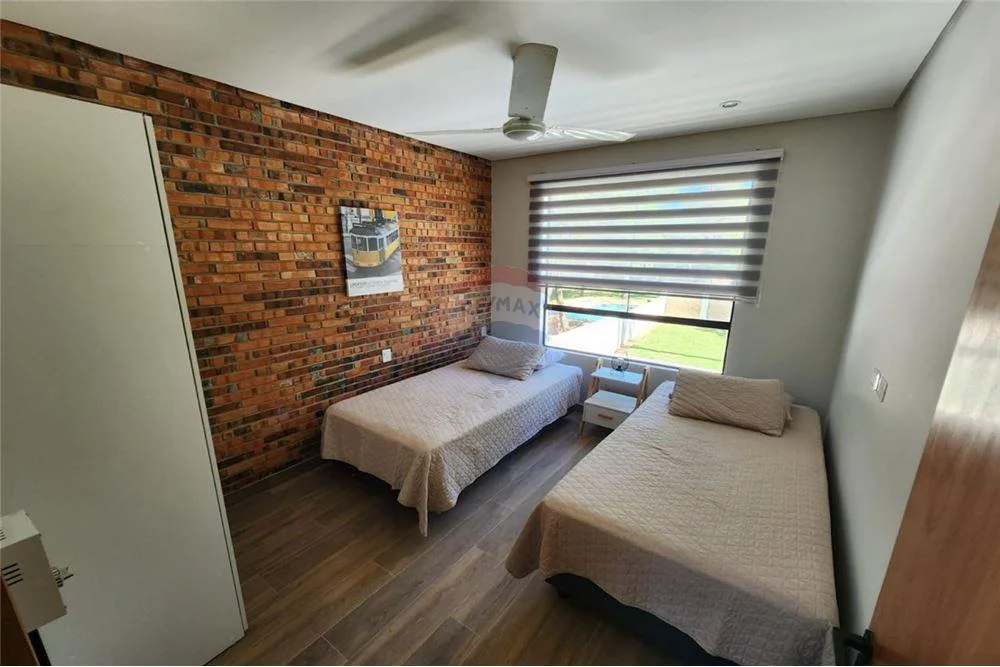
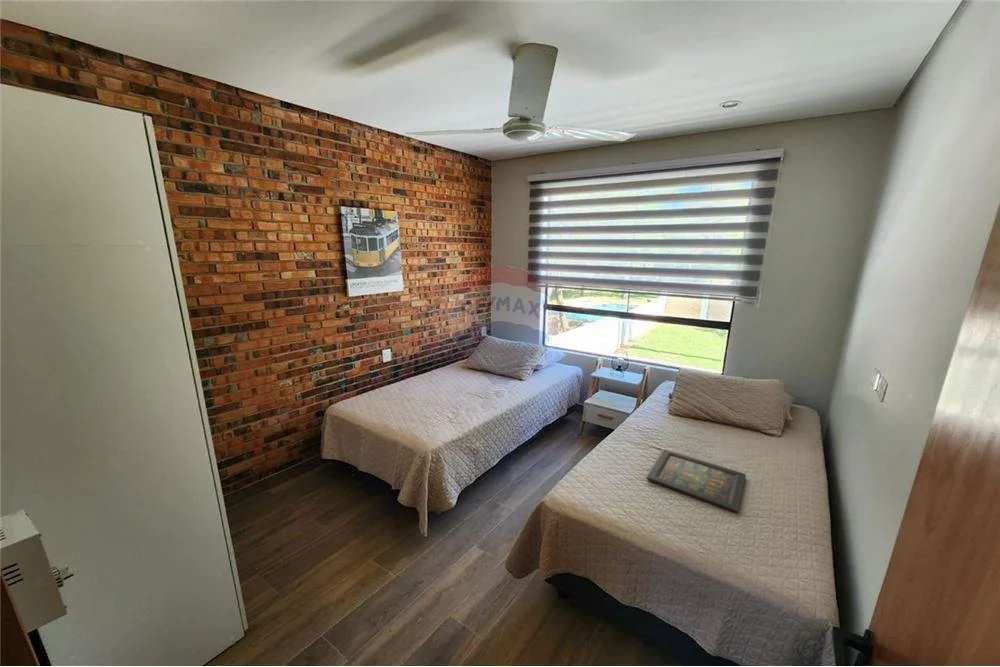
+ icon panel [646,449,747,513]
